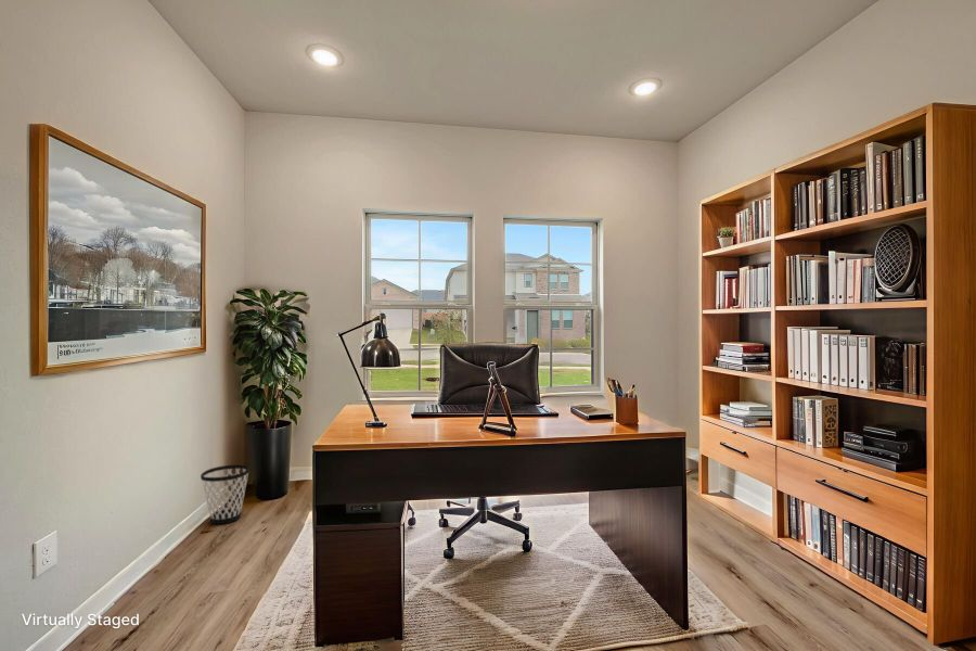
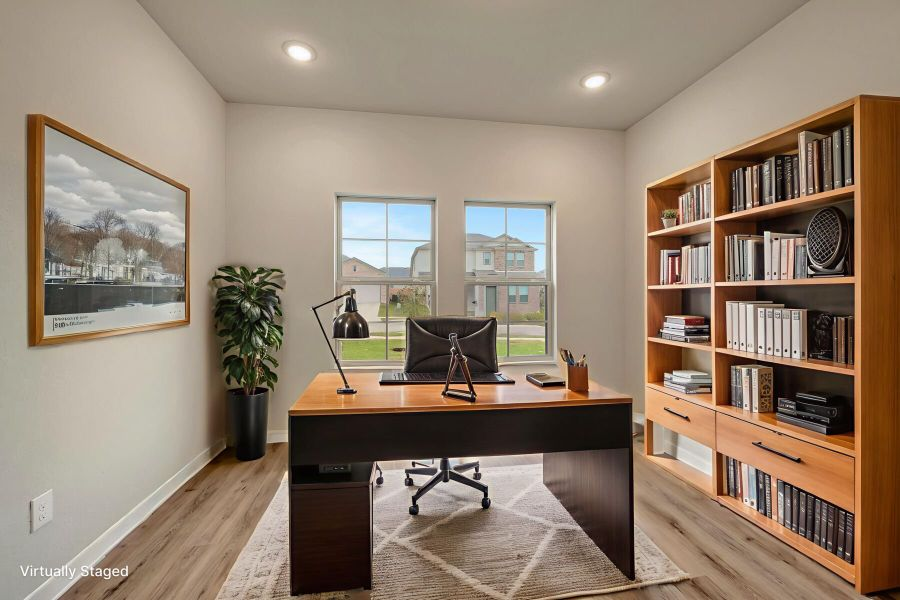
- wastebasket [200,463,251,525]
